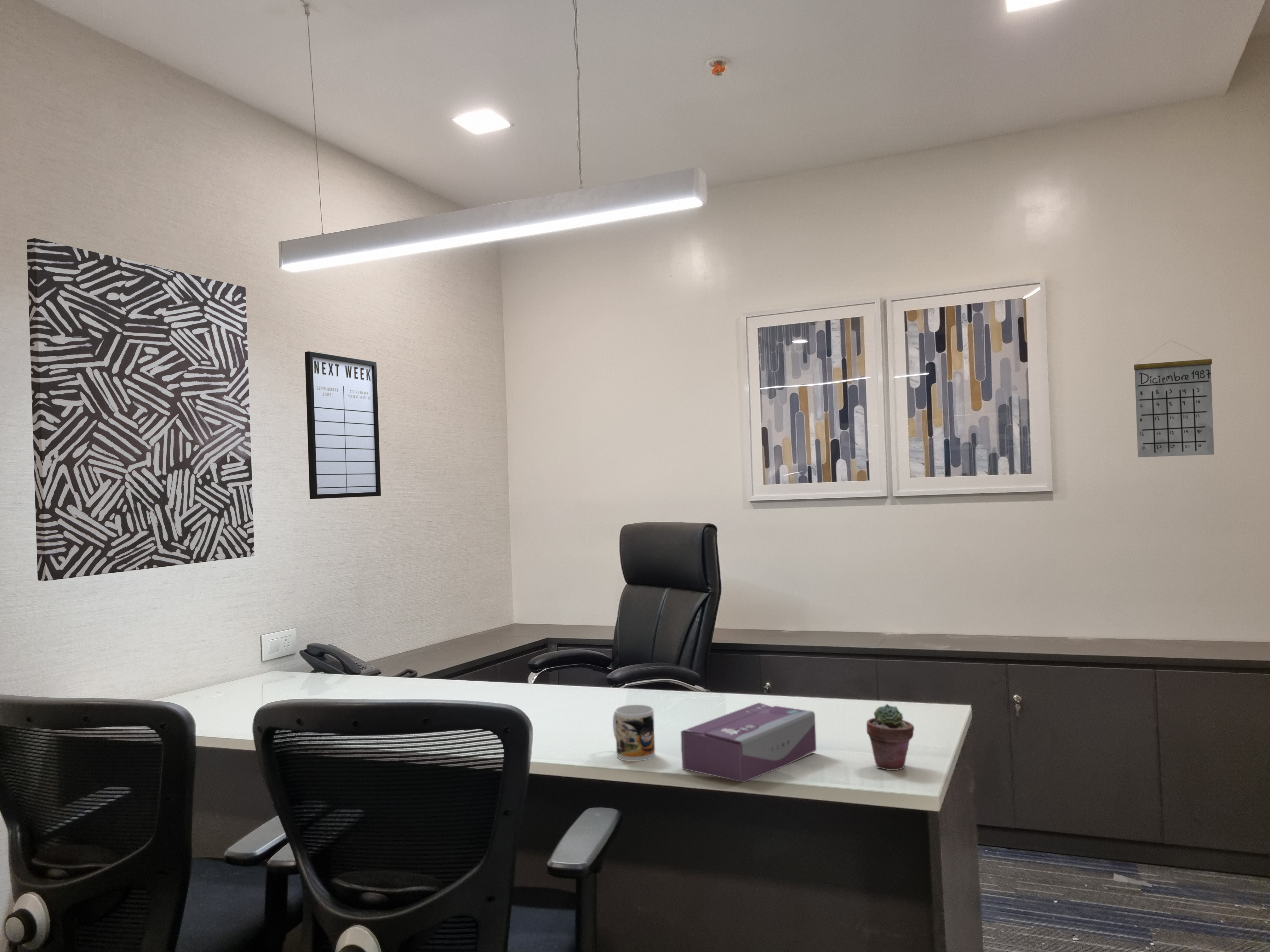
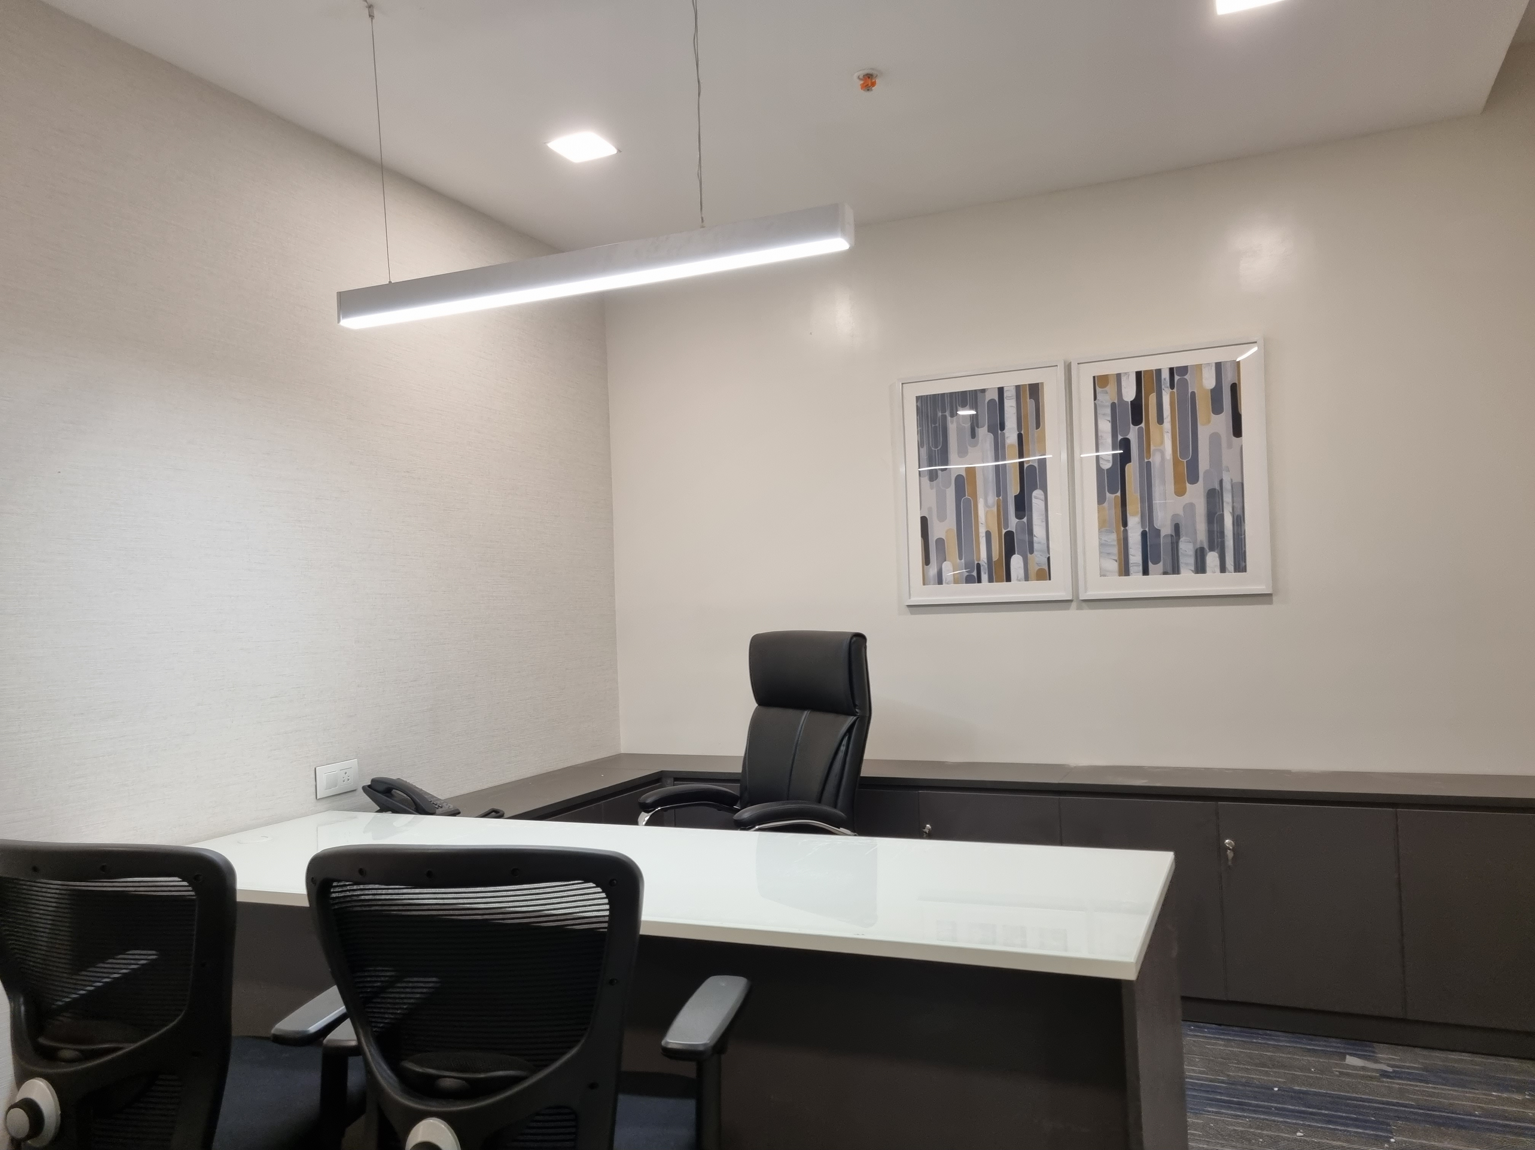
- wall art [26,238,255,581]
- calendar [1134,339,1215,458]
- writing board [305,351,381,500]
- mug [613,704,655,762]
- tissue box [681,702,817,783]
- potted succulent [866,704,914,770]
